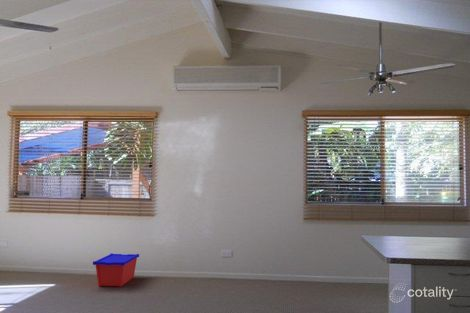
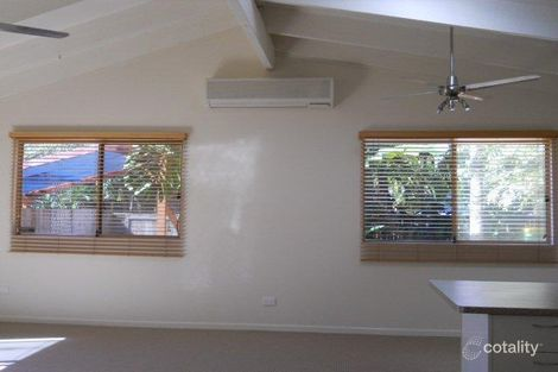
- storage bin [92,252,140,288]
